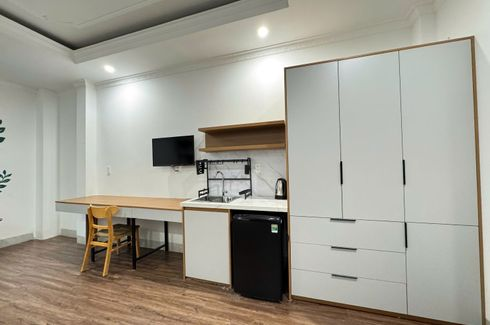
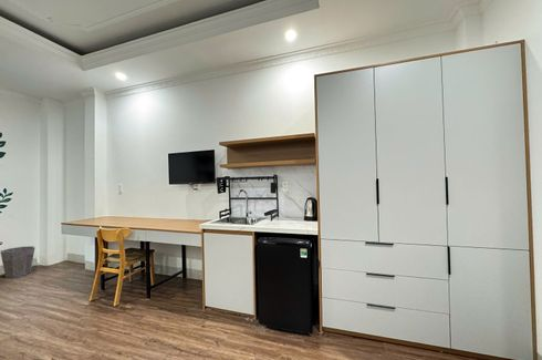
+ waste bin [0,245,35,279]
